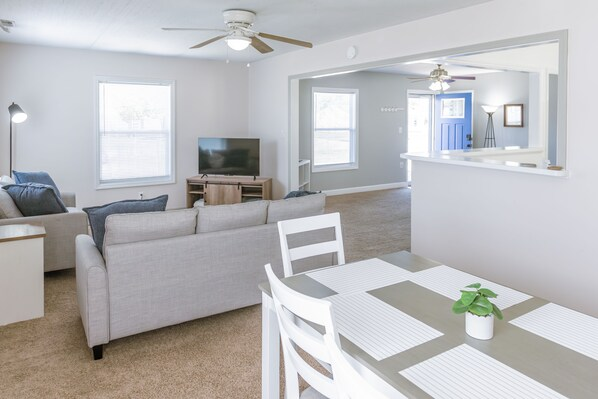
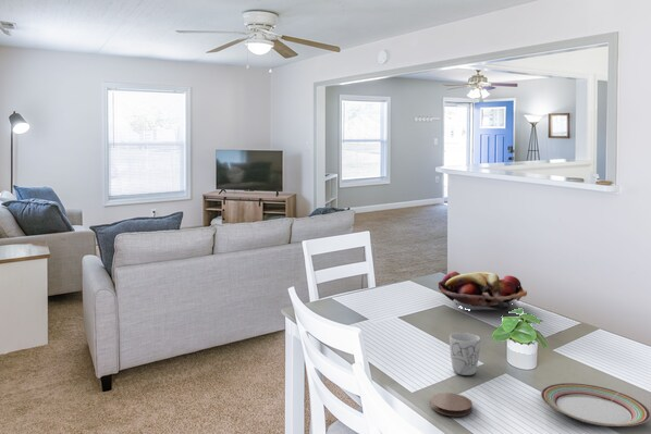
+ plate [540,382,651,427]
+ coaster [430,392,474,418]
+ mug [449,332,481,376]
+ fruit basket [438,271,528,311]
